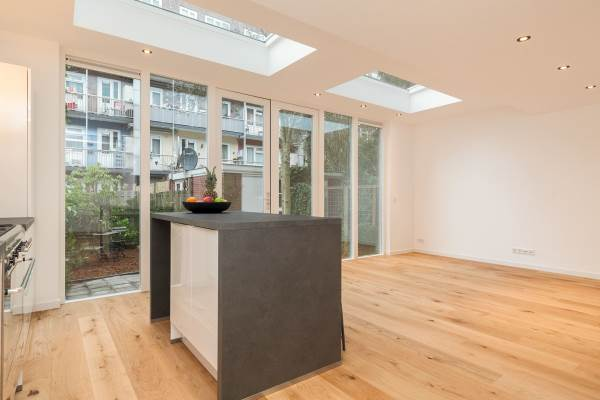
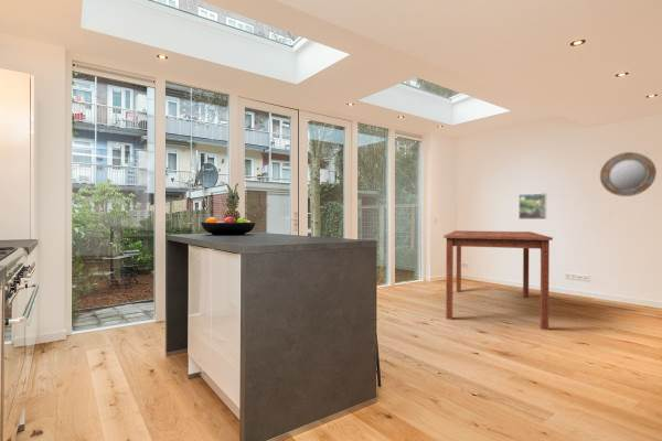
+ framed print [517,192,547,220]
+ dining table [442,229,554,331]
+ home mirror [599,151,658,197]
